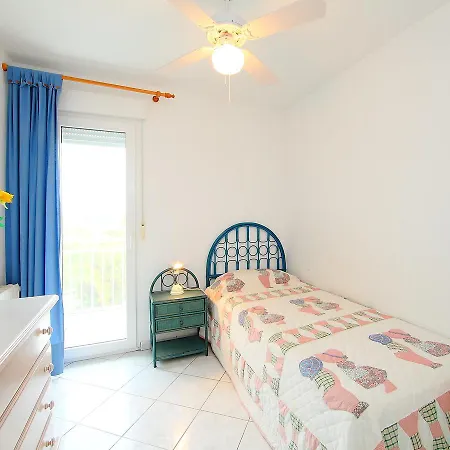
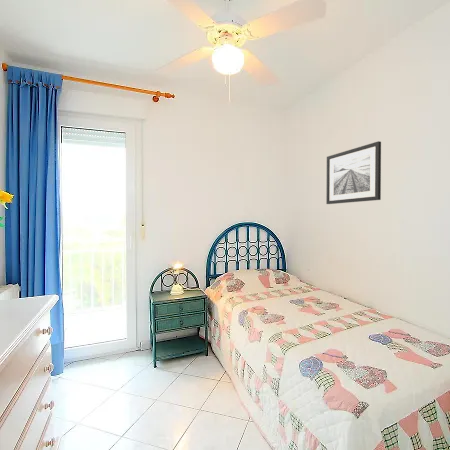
+ wall art [325,140,382,205]
